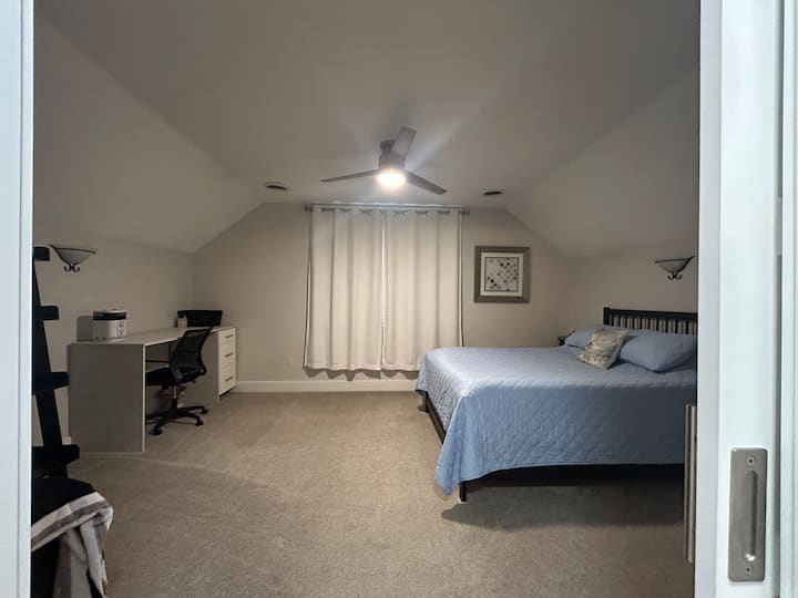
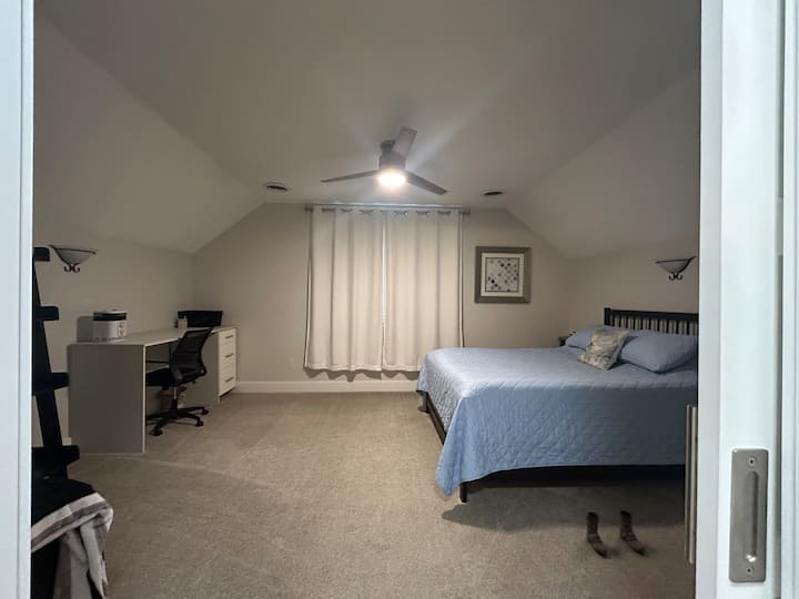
+ boots [585,509,646,555]
